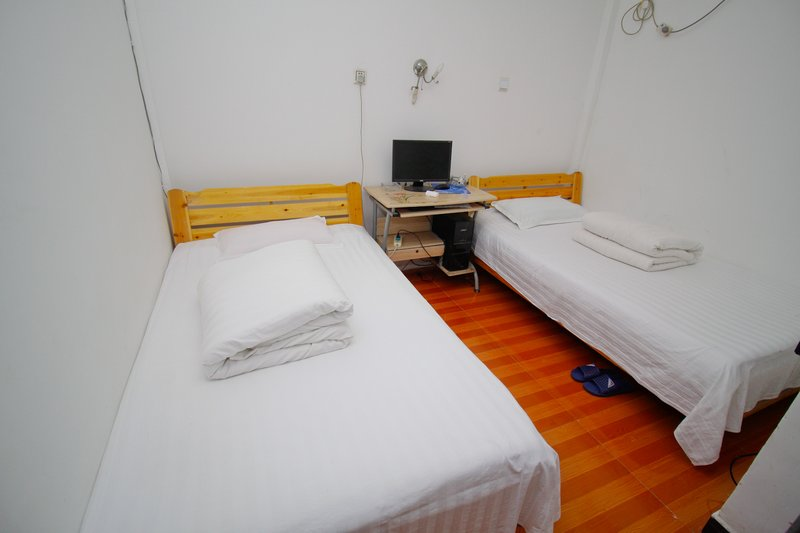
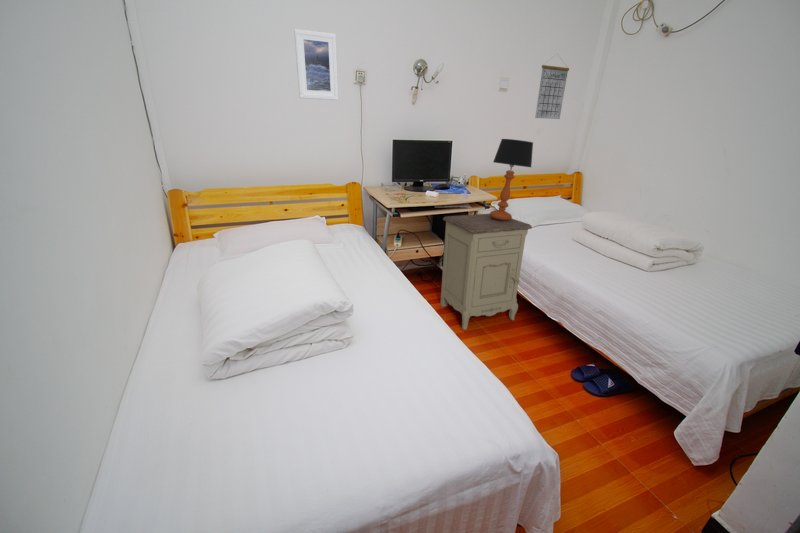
+ table lamp [489,138,534,220]
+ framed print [293,28,339,101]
+ nightstand [439,213,533,331]
+ calendar [534,53,570,120]
